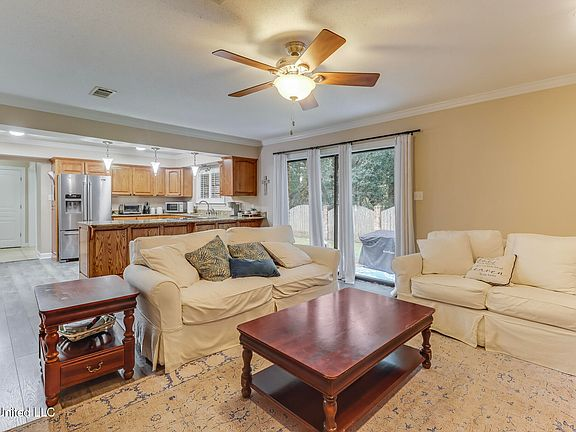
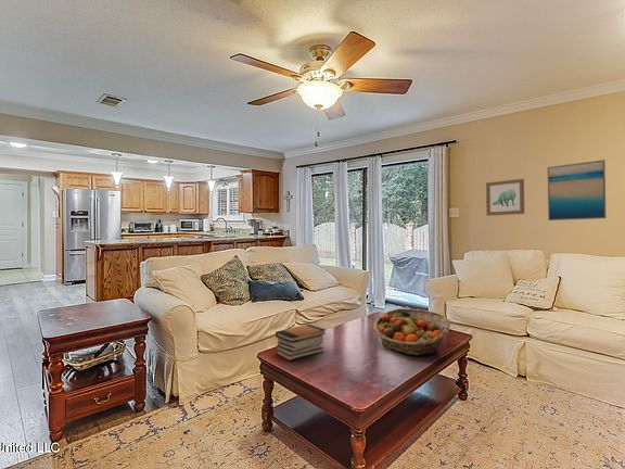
+ book stack [275,324,327,362]
+ wall art [485,178,525,217]
+ fruit basket [372,307,451,356]
+ wall art [547,159,608,221]
